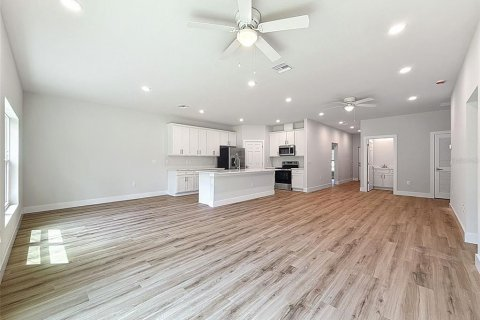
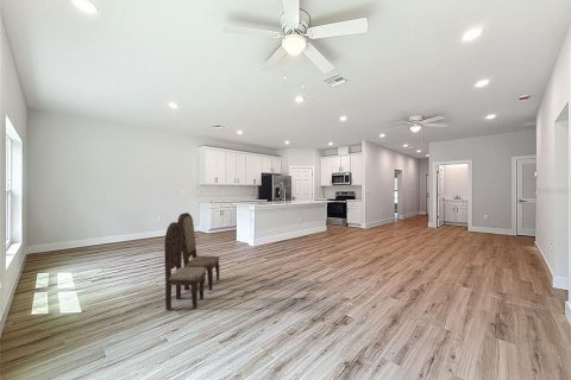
+ dining chair [163,211,221,311]
